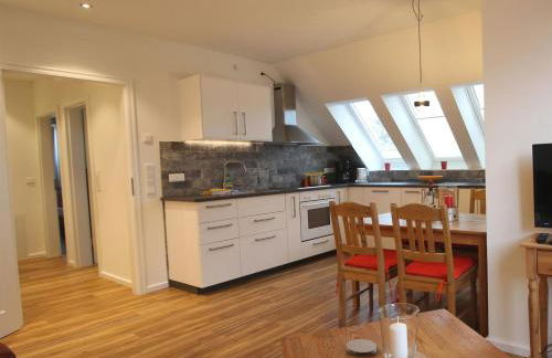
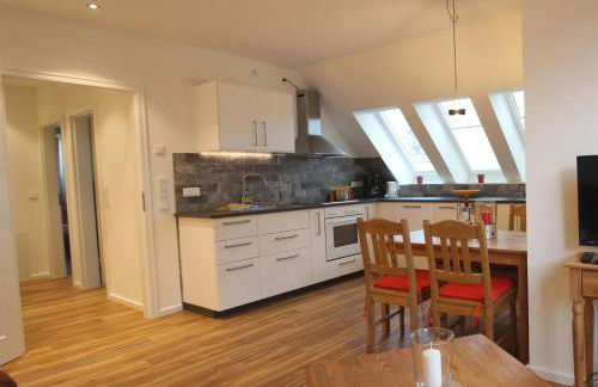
- coaster [346,338,378,358]
